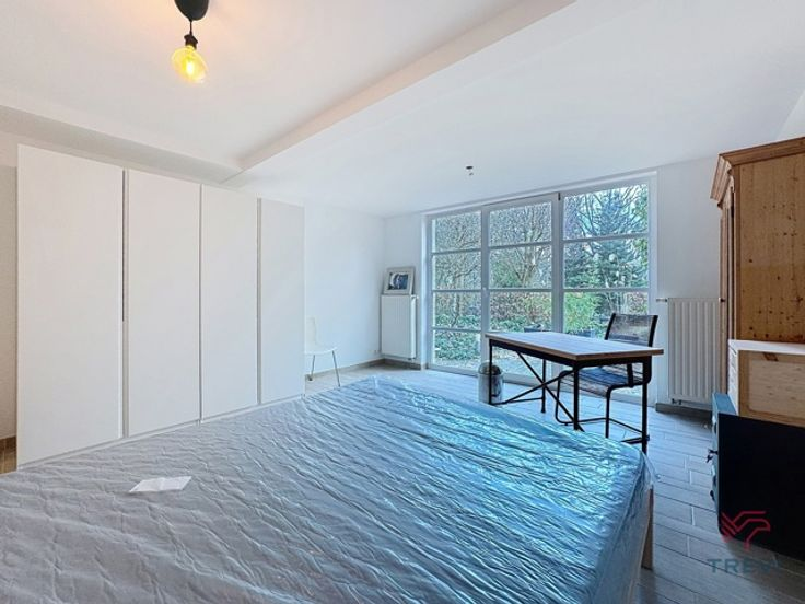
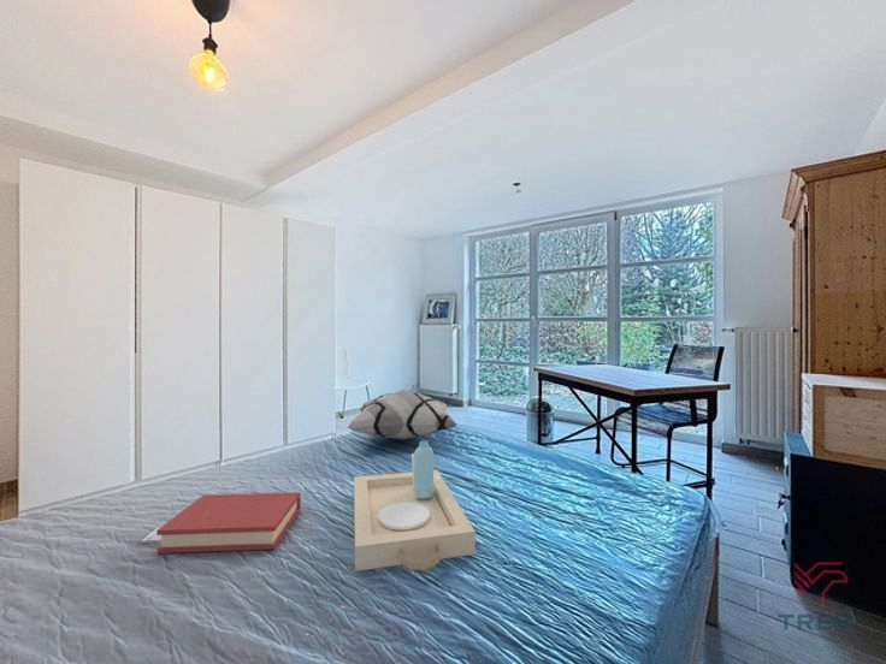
+ serving tray [353,439,477,573]
+ hardback book [155,491,302,555]
+ decorative pillow [345,389,460,440]
